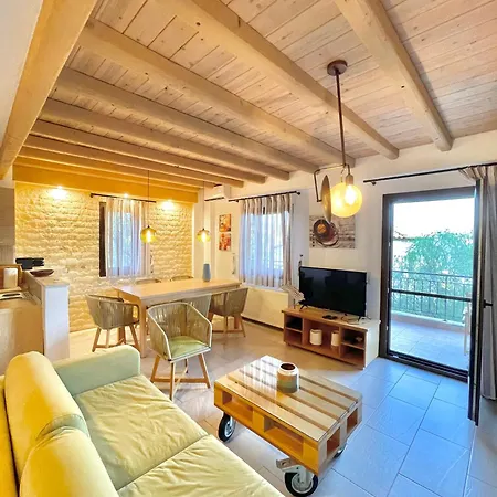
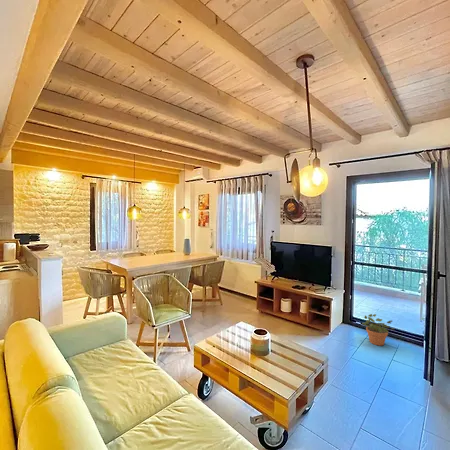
+ potted plant [361,313,394,347]
